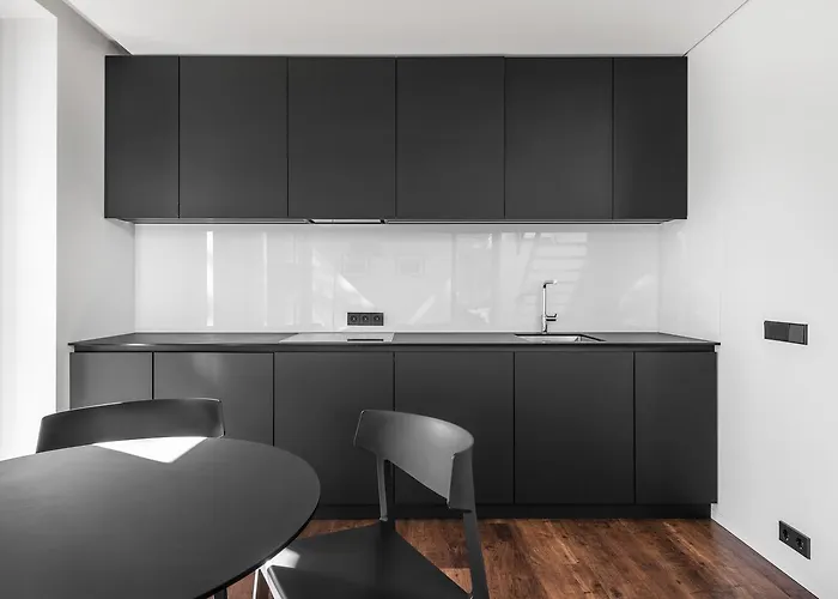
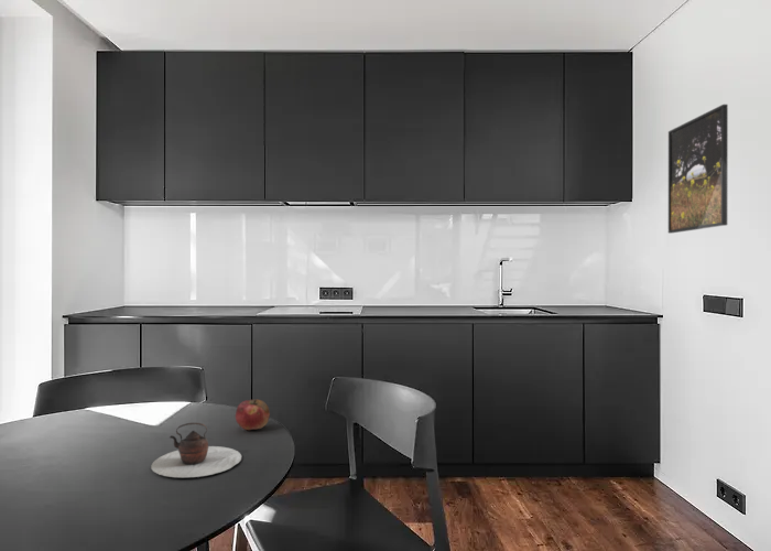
+ teapot [150,422,242,478]
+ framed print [667,104,729,235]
+ fruit [235,399,271,431]
